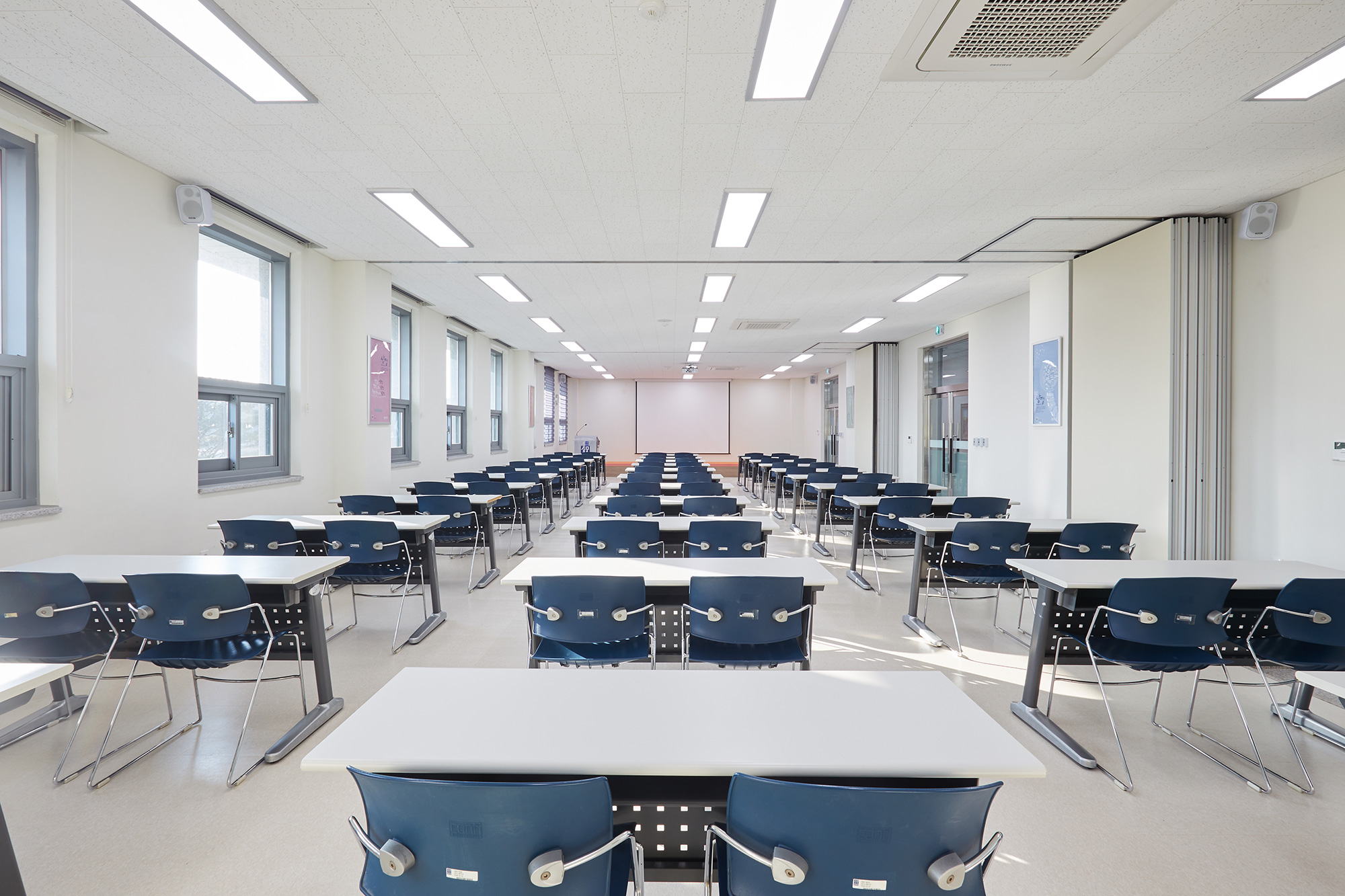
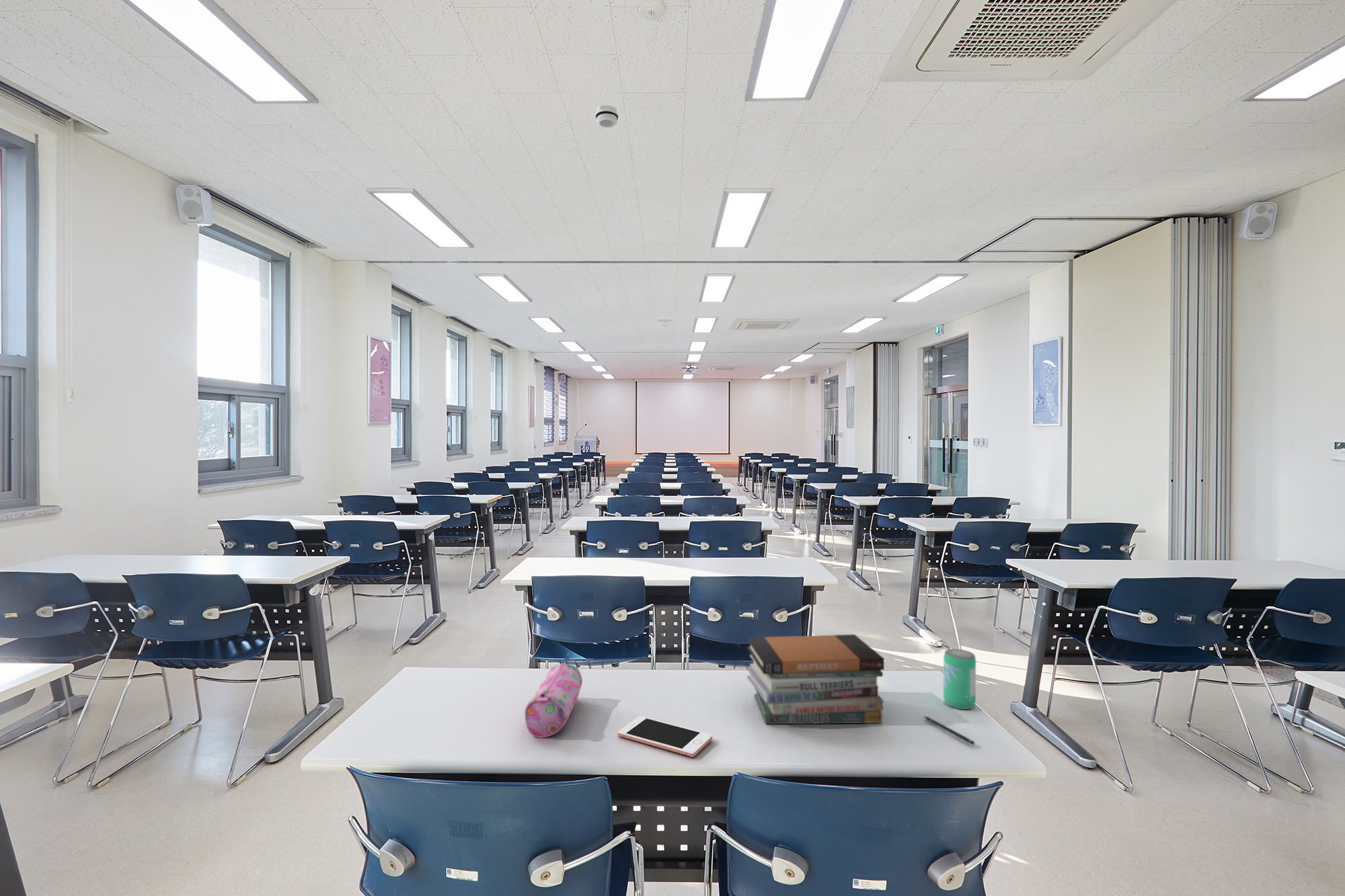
+ beverage can [943,648,976,710]
+ book stack [746,634,885,725]
+ pencil case [524,662,583,739]
+ cell phone [617,716,713,758]
+ smoke detector [594,105,619,128]
+ pen [923,716,975,745]
